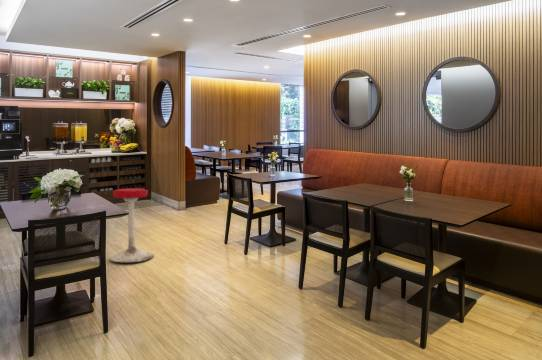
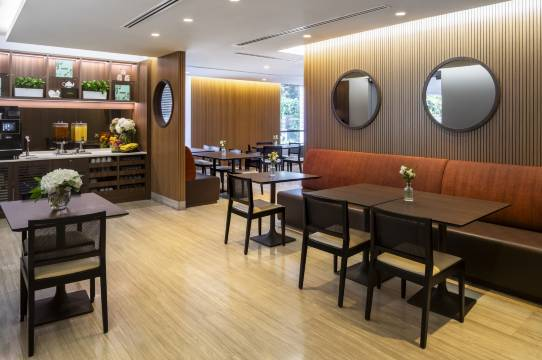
- stool [109,187,155,263]
